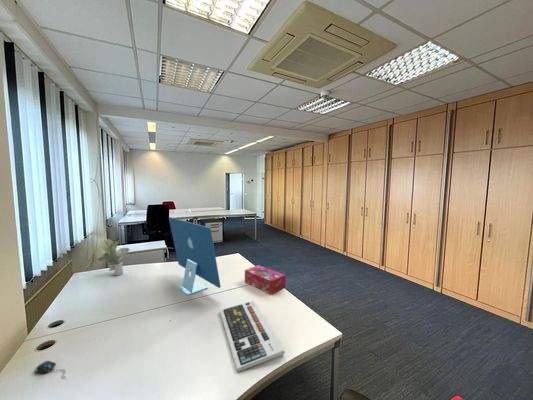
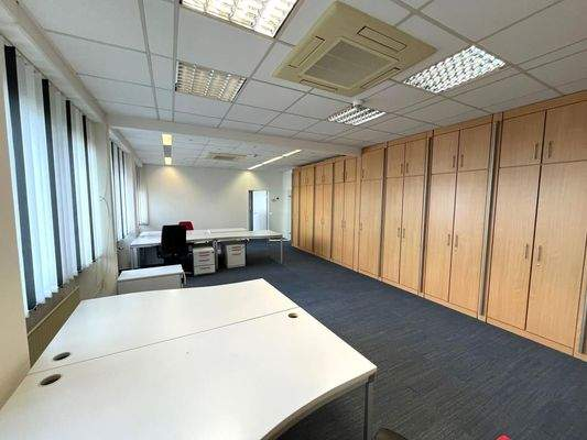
- tissue box [244,264,286,296]
- mouse [34,360,66,378]
- computer keyboard [219,300,286,373]
- potted plant [97,238,130,276]
- computer monitor [168,216,222,296]
